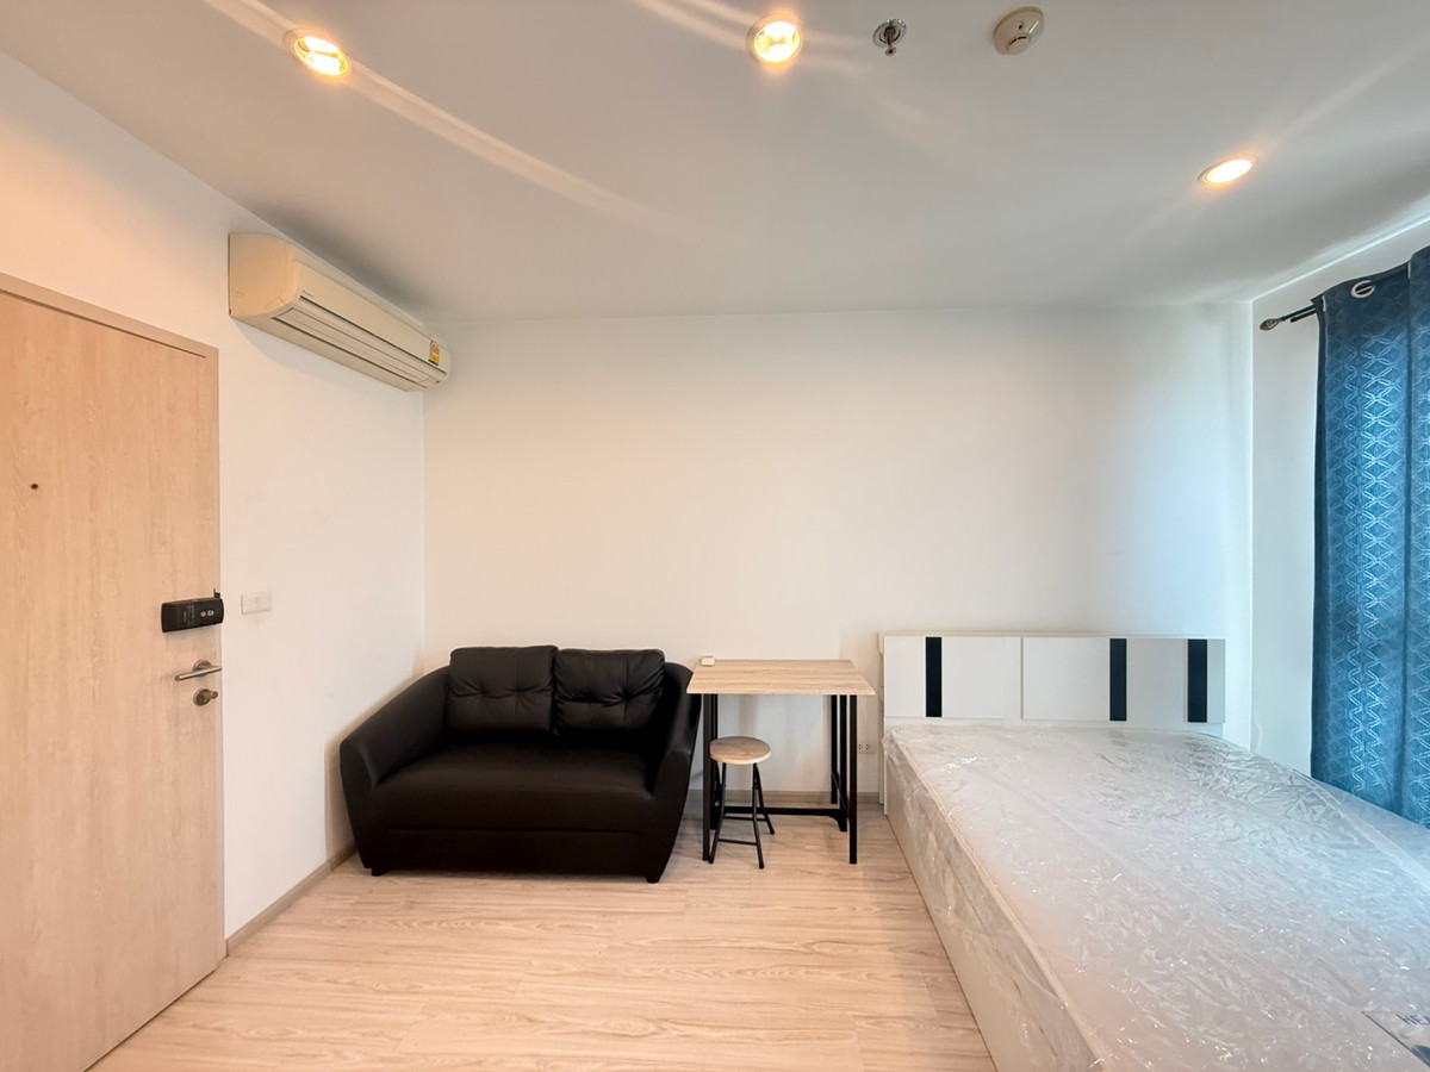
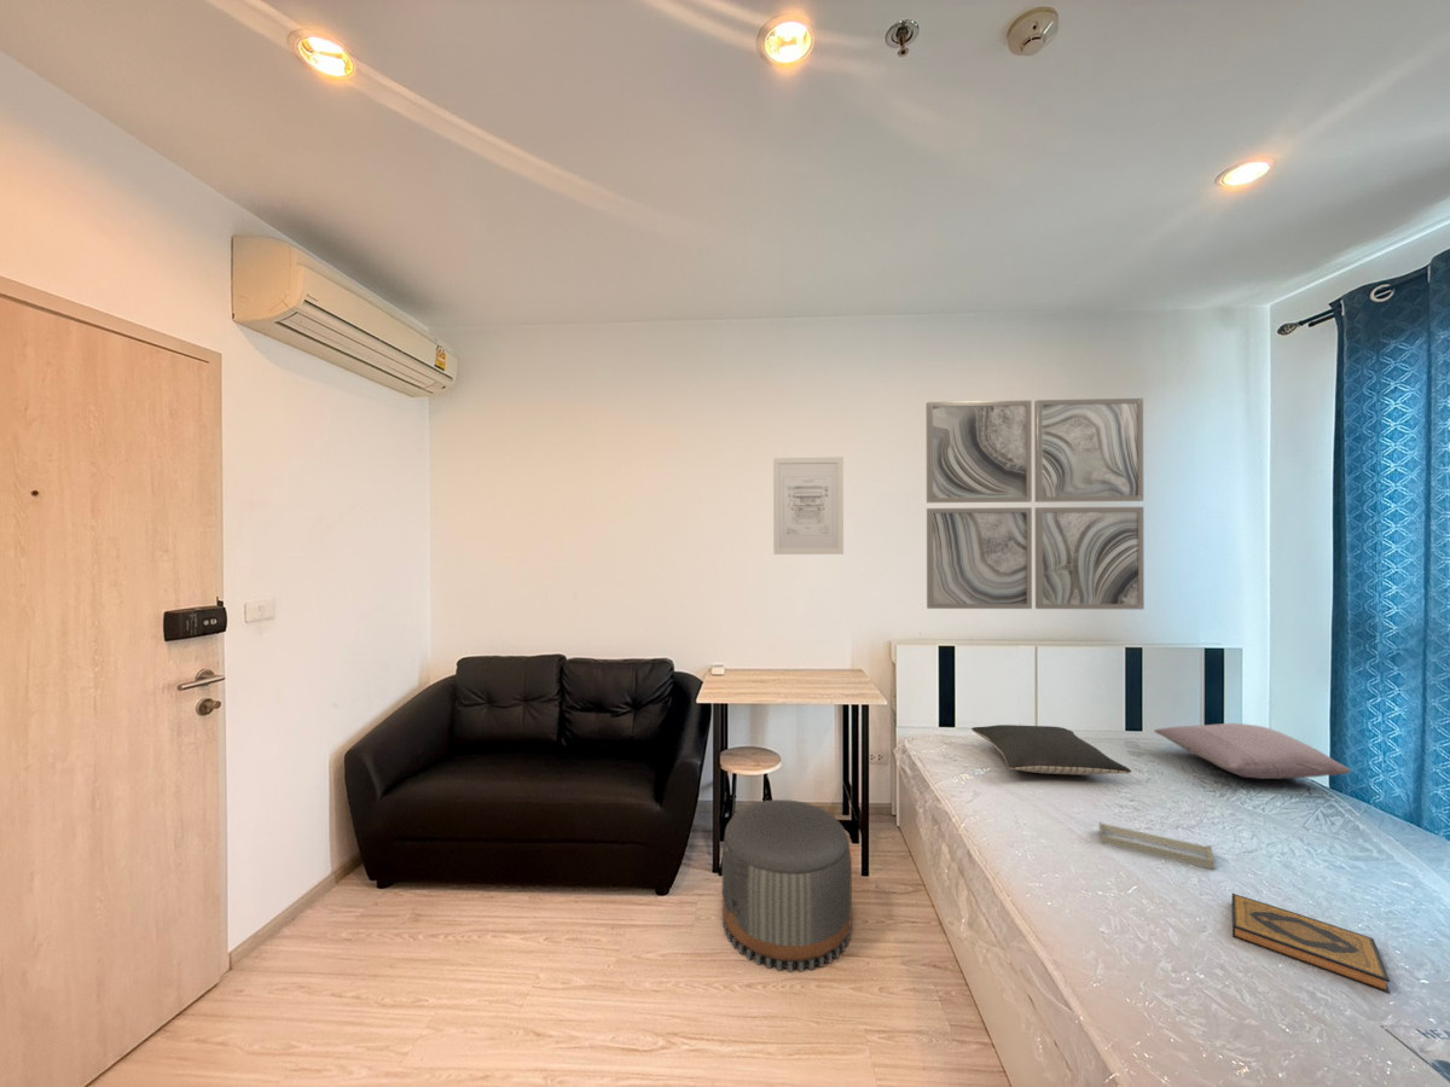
+ pillow [970,723,1132,775]
+ wall art [926,397,1146,610]
+ wall art [772,457,845,556]
+ tray [1098,820,1216,871]
+ hardback book [1231,893,1391,995]
+ pillow [1154,722,1352,780]
+ pouf [721,798,853,973]
